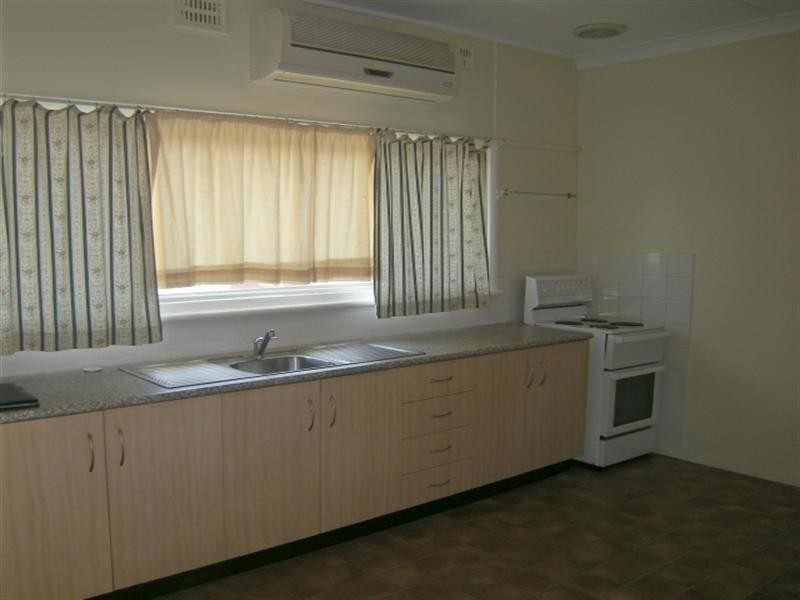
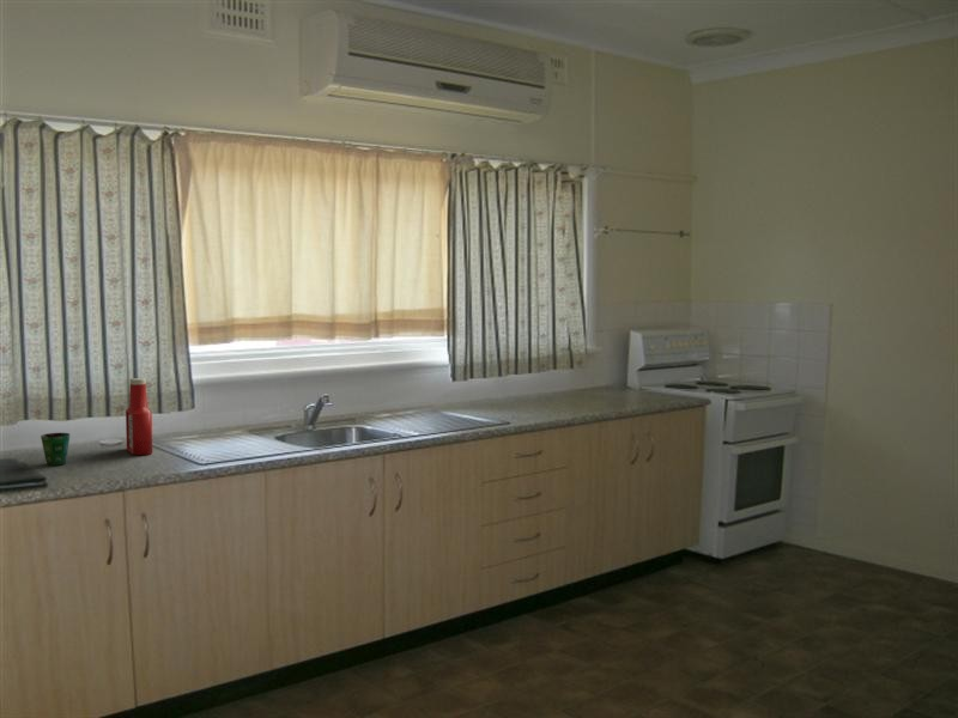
+ cup [40,432,71,467]
+ soap bottle [125,377,153,456]
